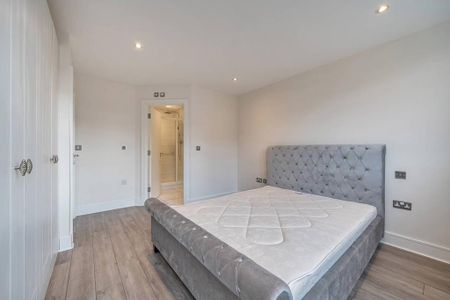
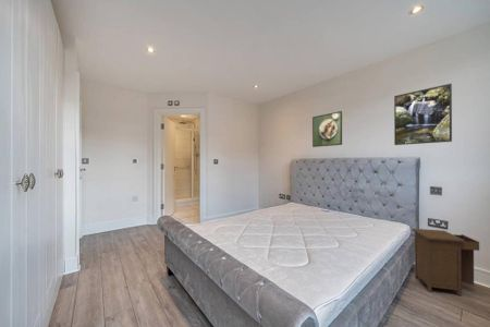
+ nightstand [411,228,480,296]
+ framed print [311,110,343,148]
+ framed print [393,83,453,146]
